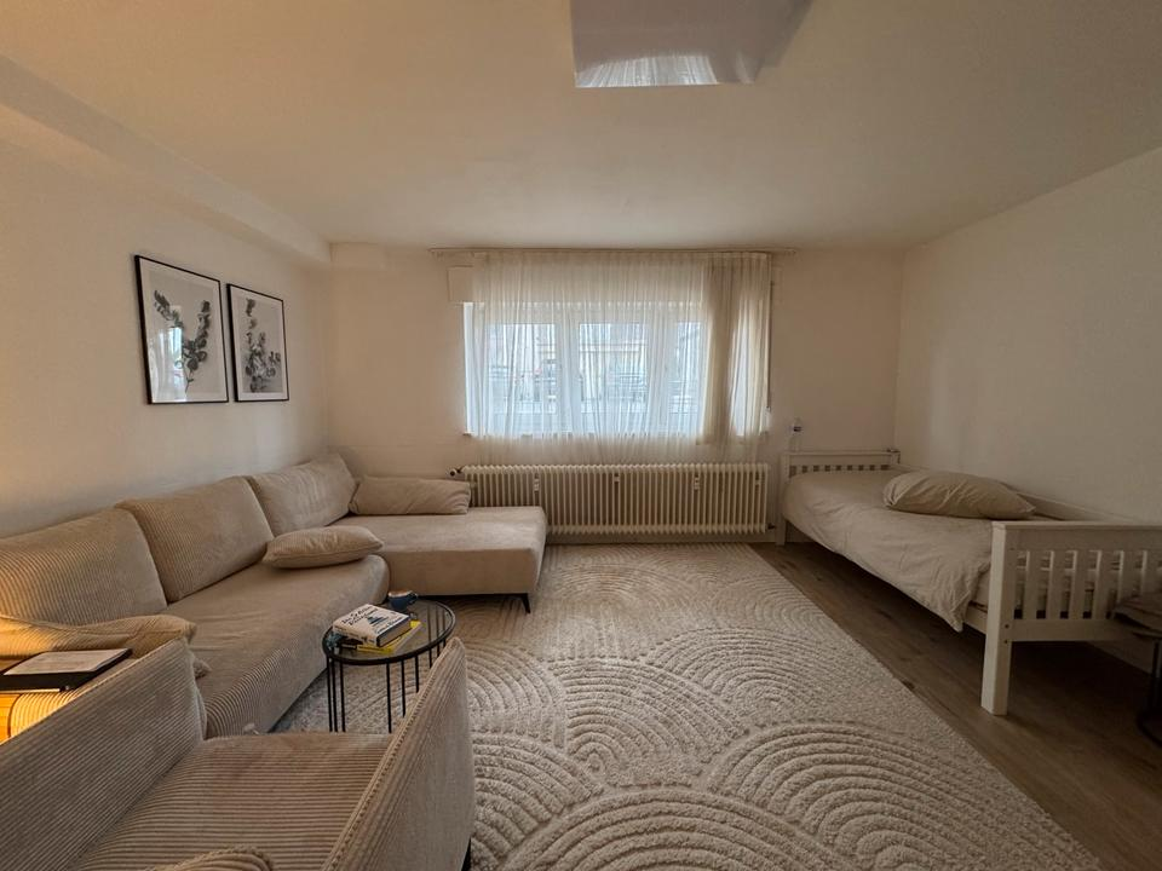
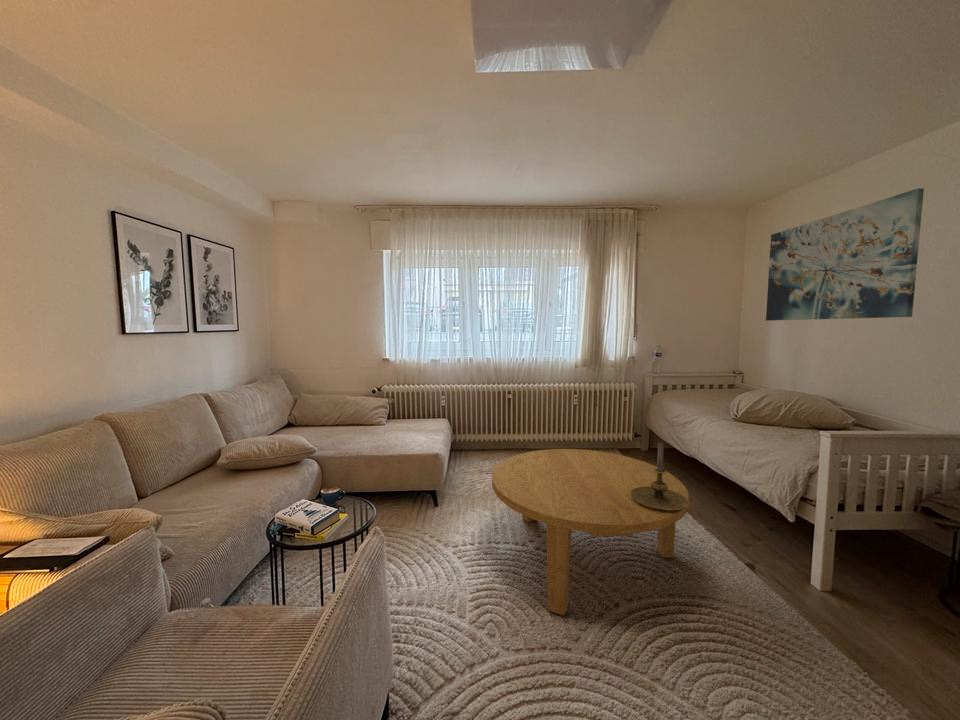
+ coffee table [491,448,690,617]
+ wall art [765,187,925,322]
+ candle holder [630,442,690,511]
